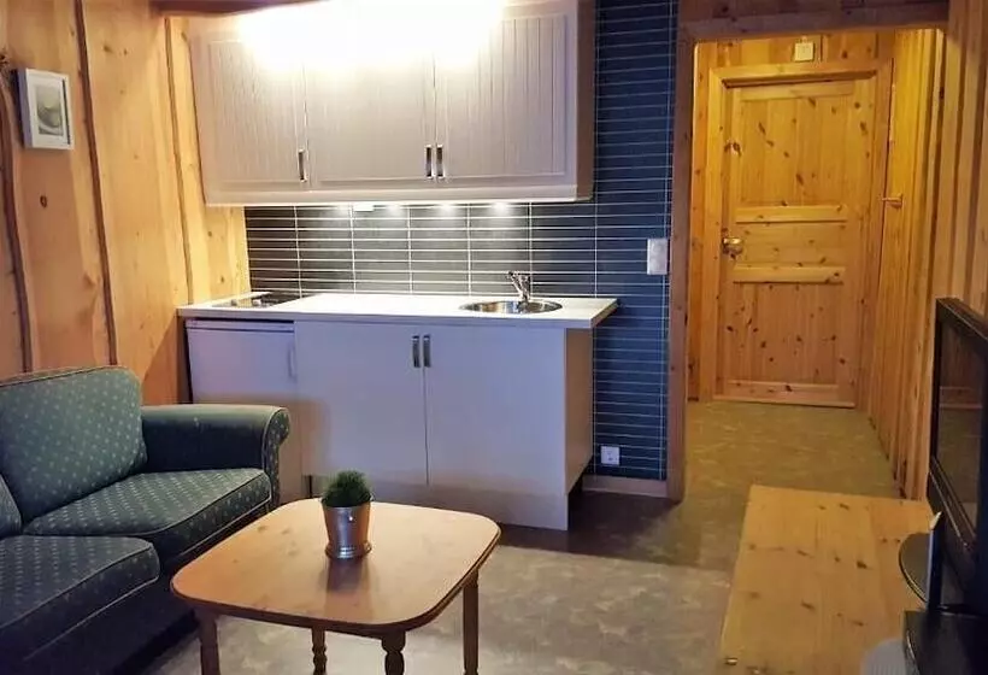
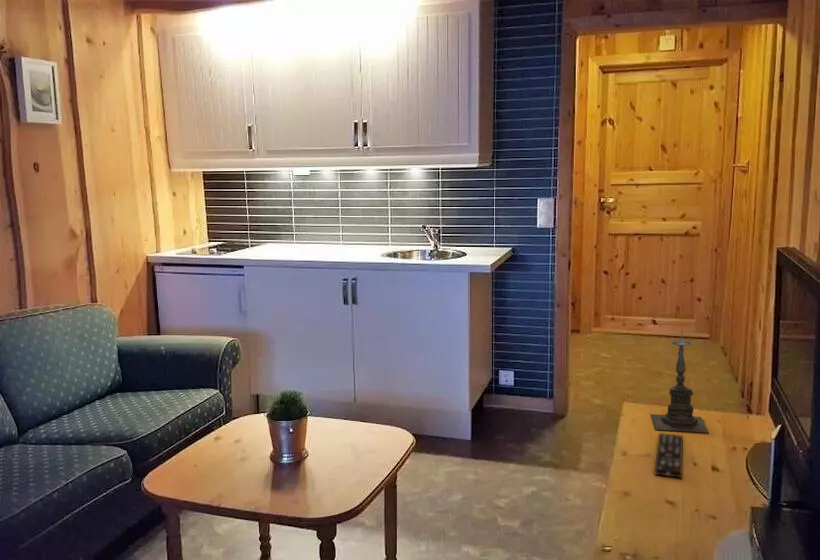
+ remote control [654,432,684,479]
+ candle holder [649,327,710,434]
